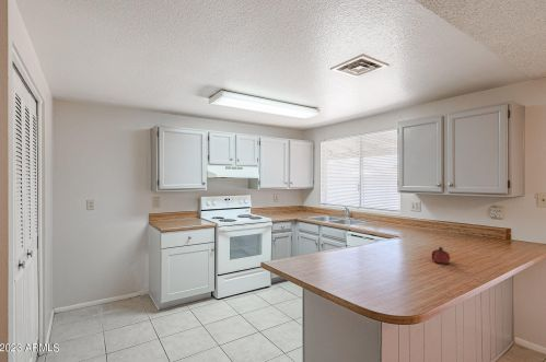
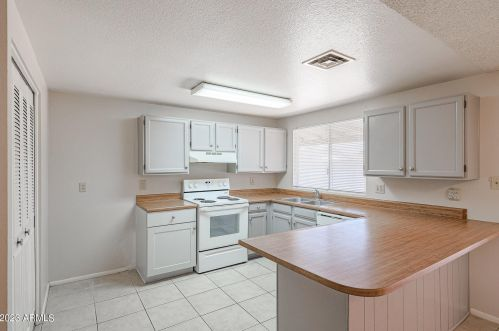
- fruit [431,246,451,265]
